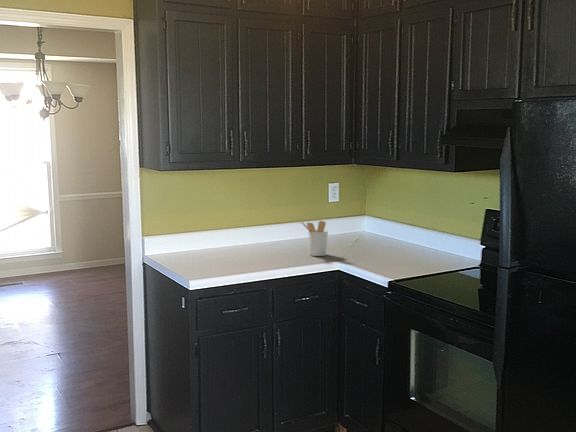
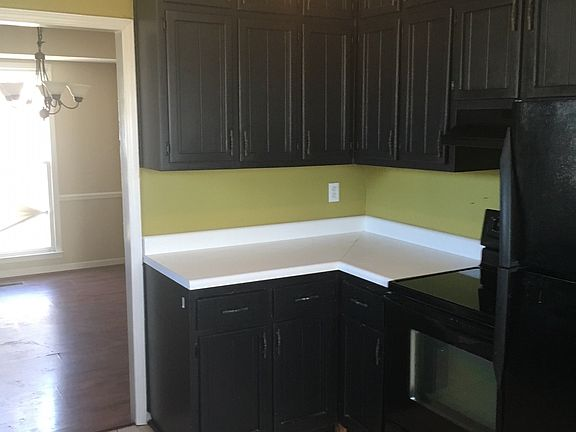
- utensil holder [300,220,329,257]
